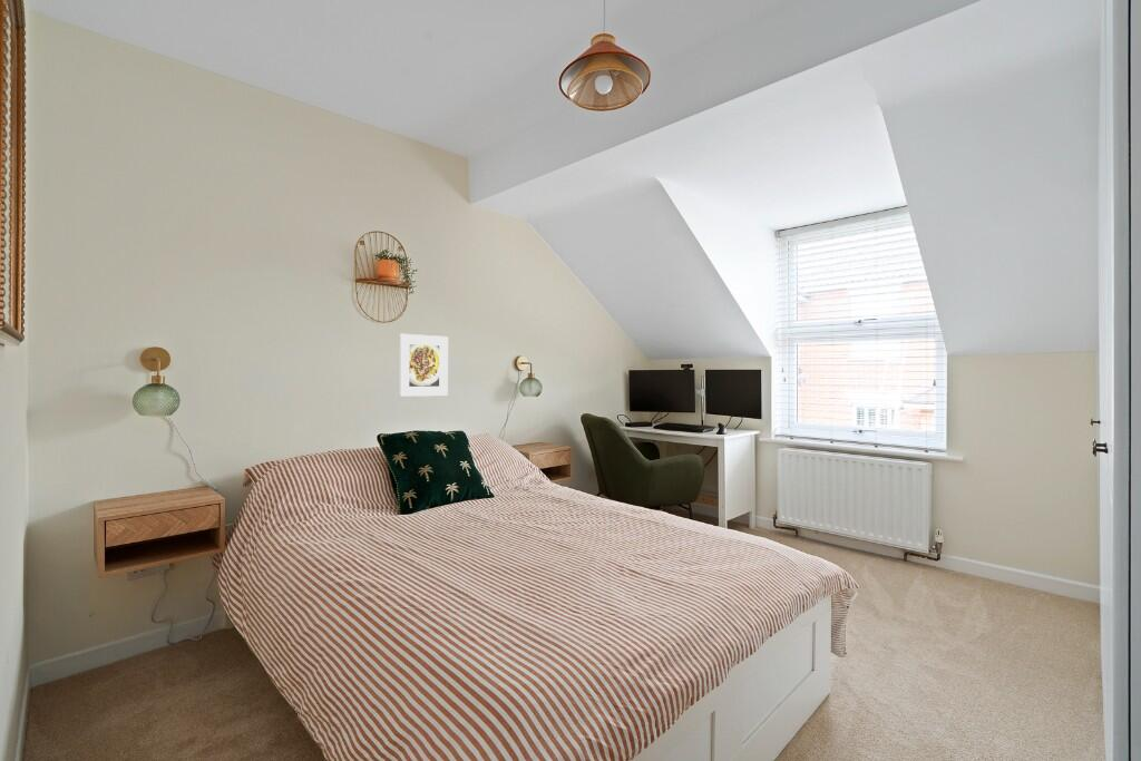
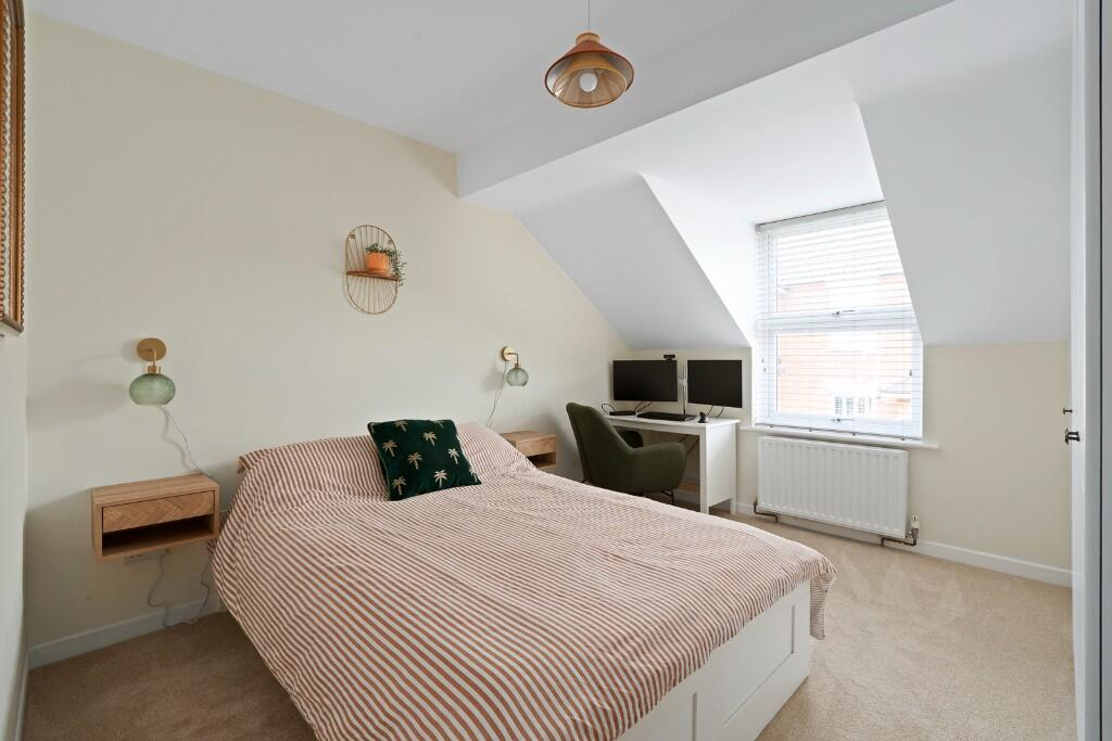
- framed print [398,333,449,398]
